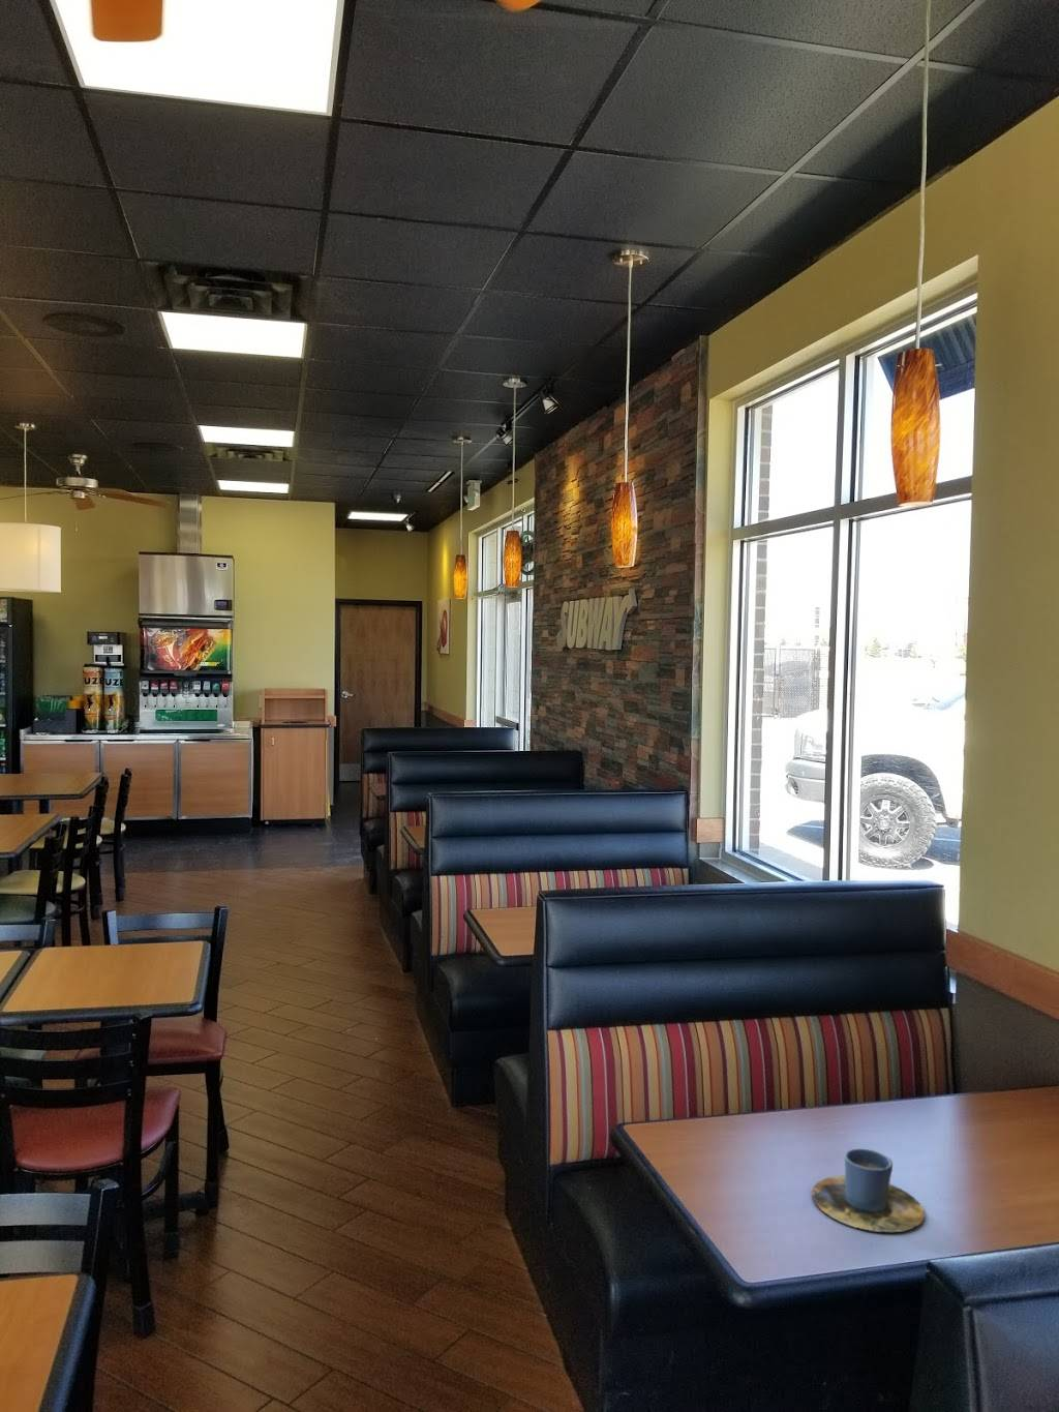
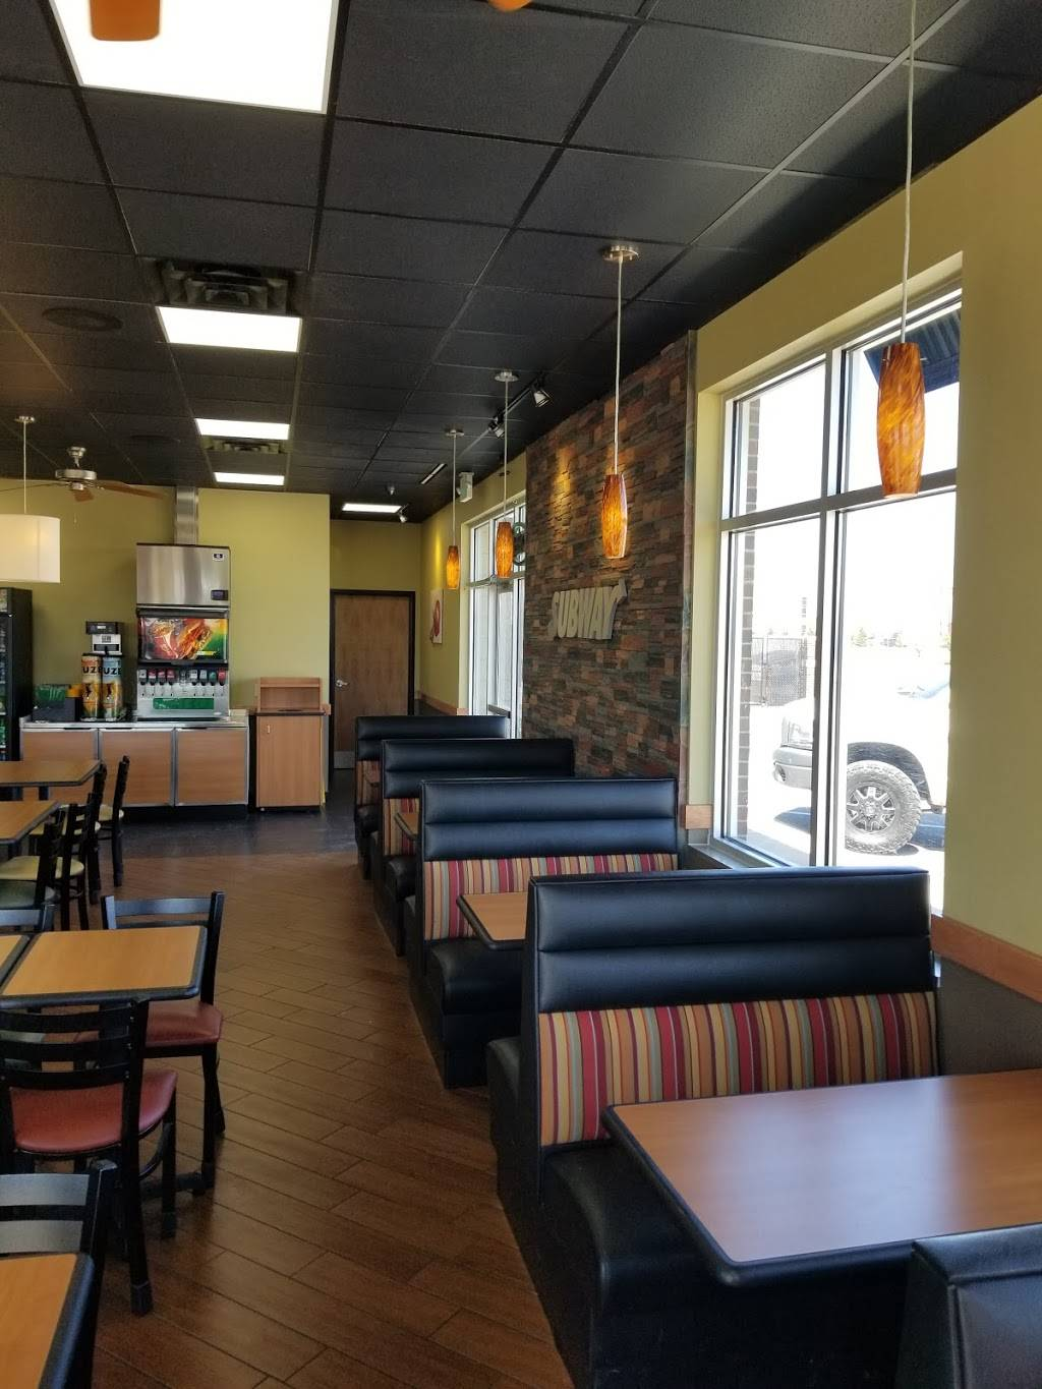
- cup [811,1147,926,1233]
